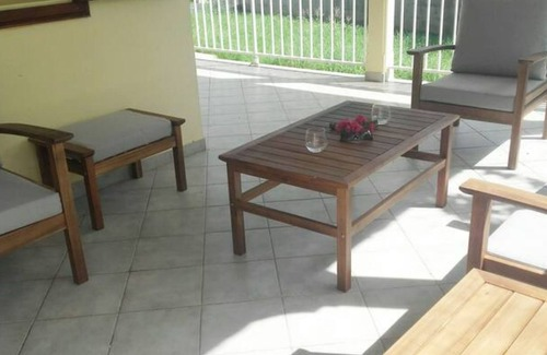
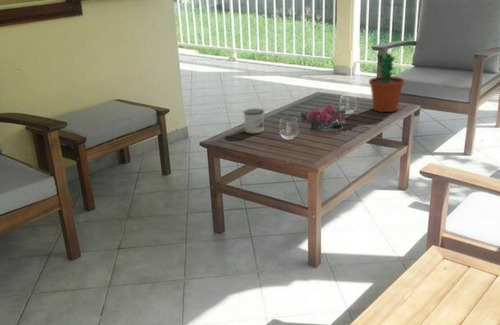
+ mug [242,108,266,134]
+ flower pot [368,50,405,113]
